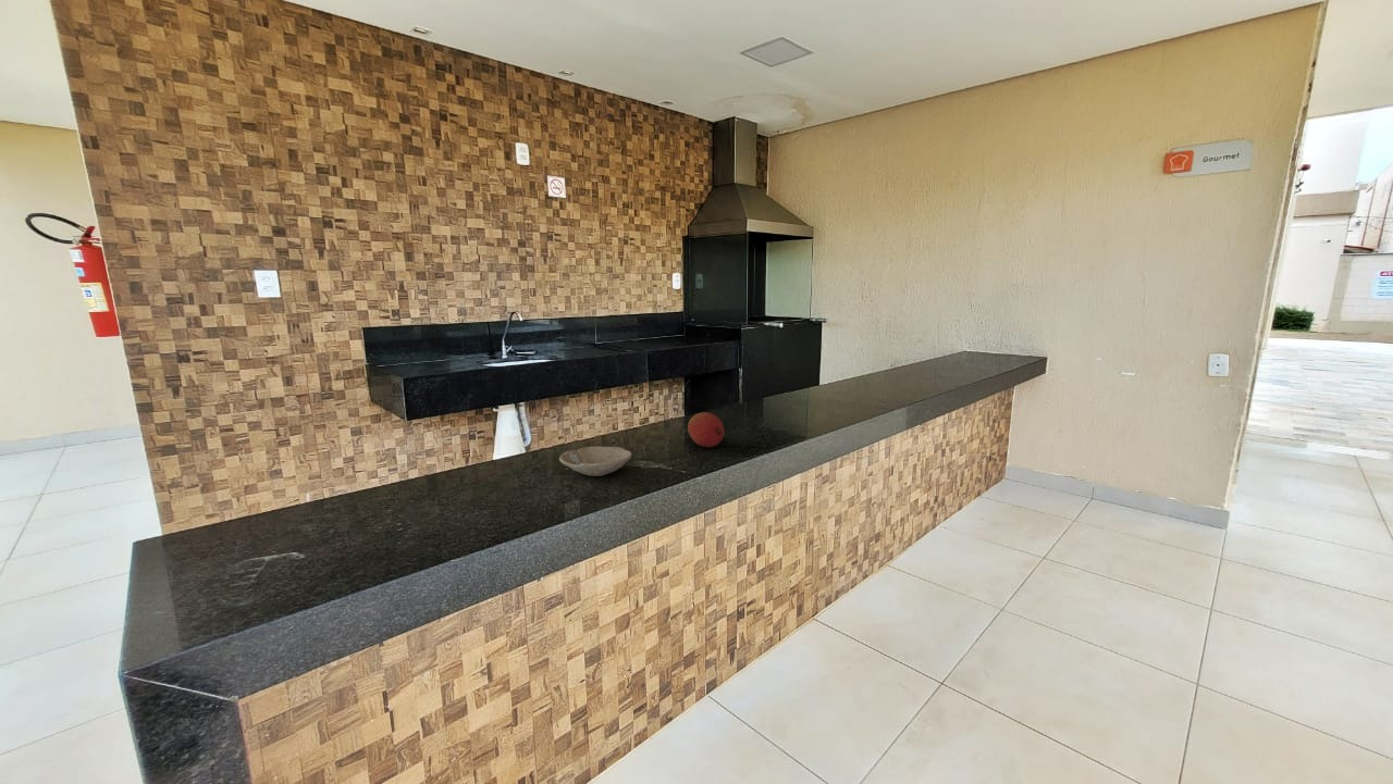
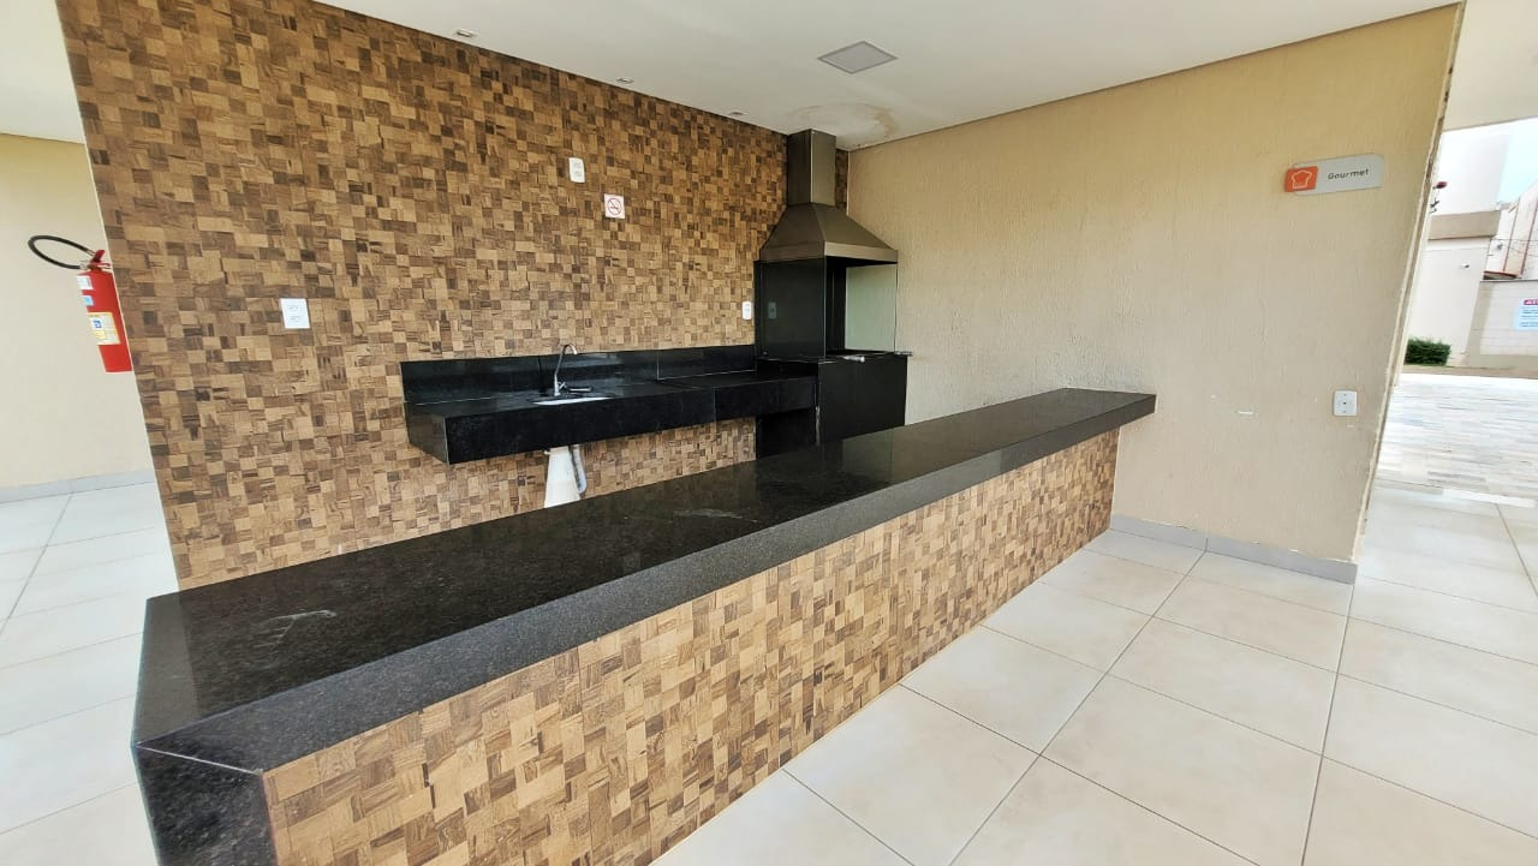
- fruit [687,411,725,448]
- bowl [558,445,632,477]
